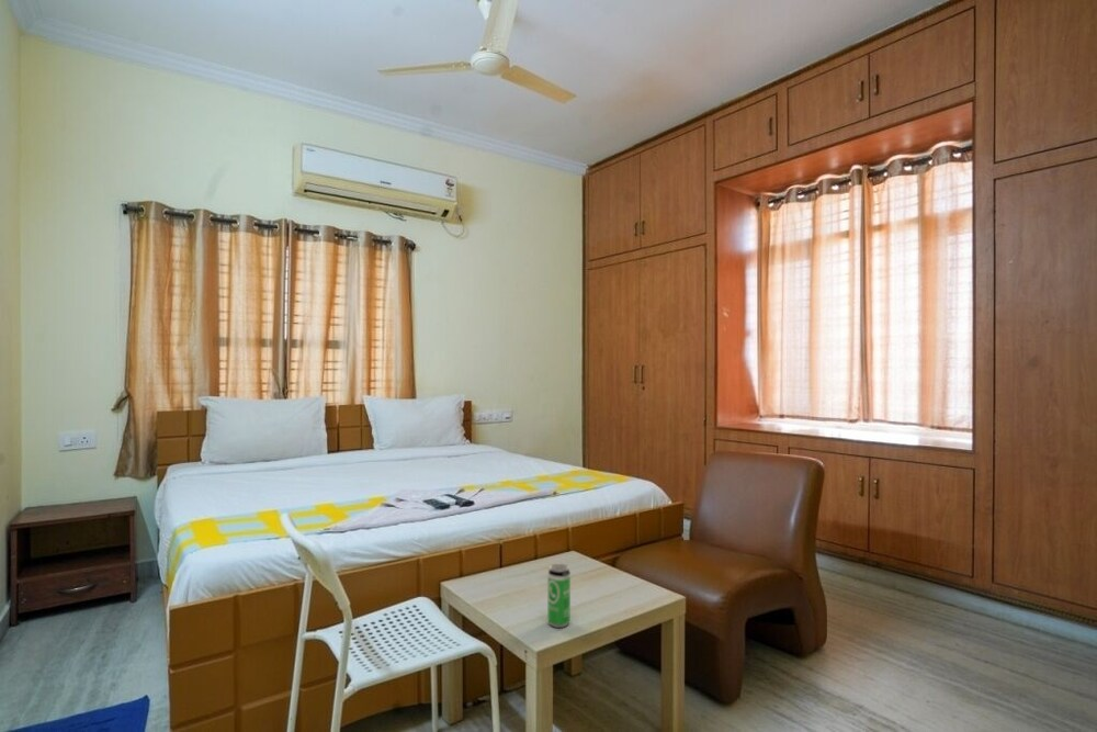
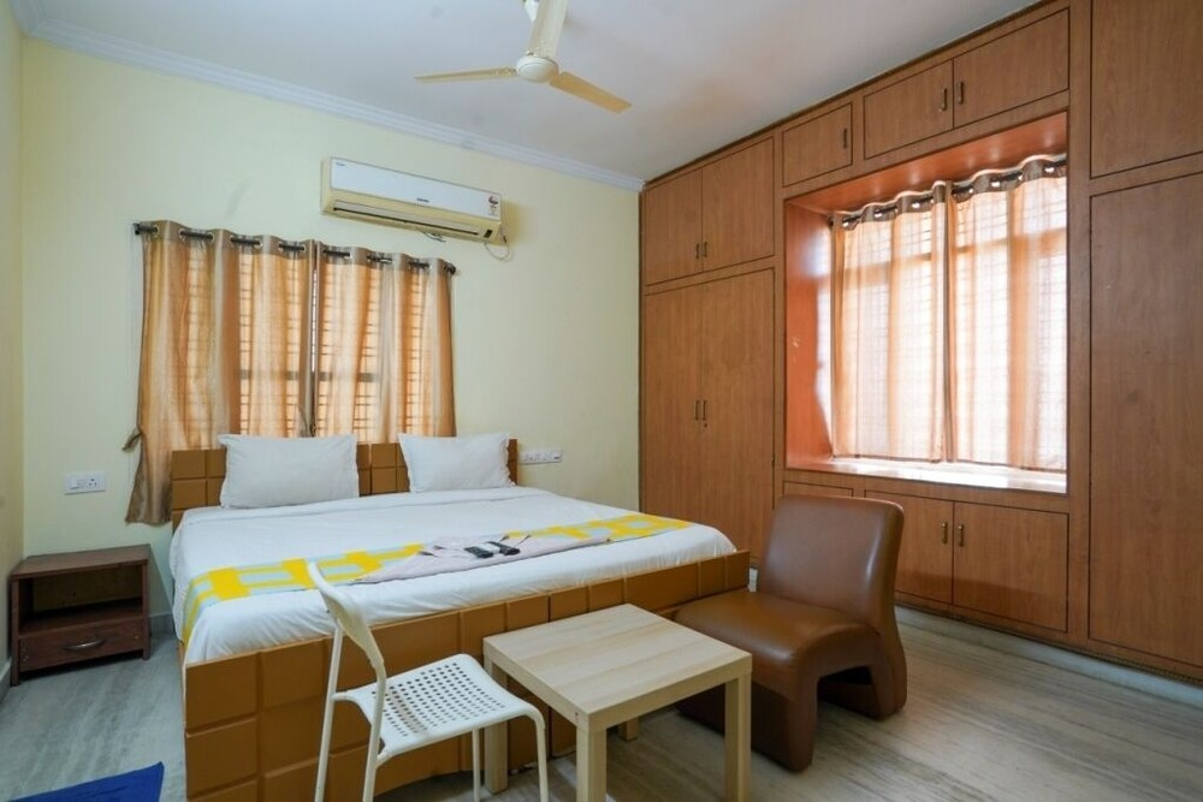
- beverage can [546,563,572,629]
